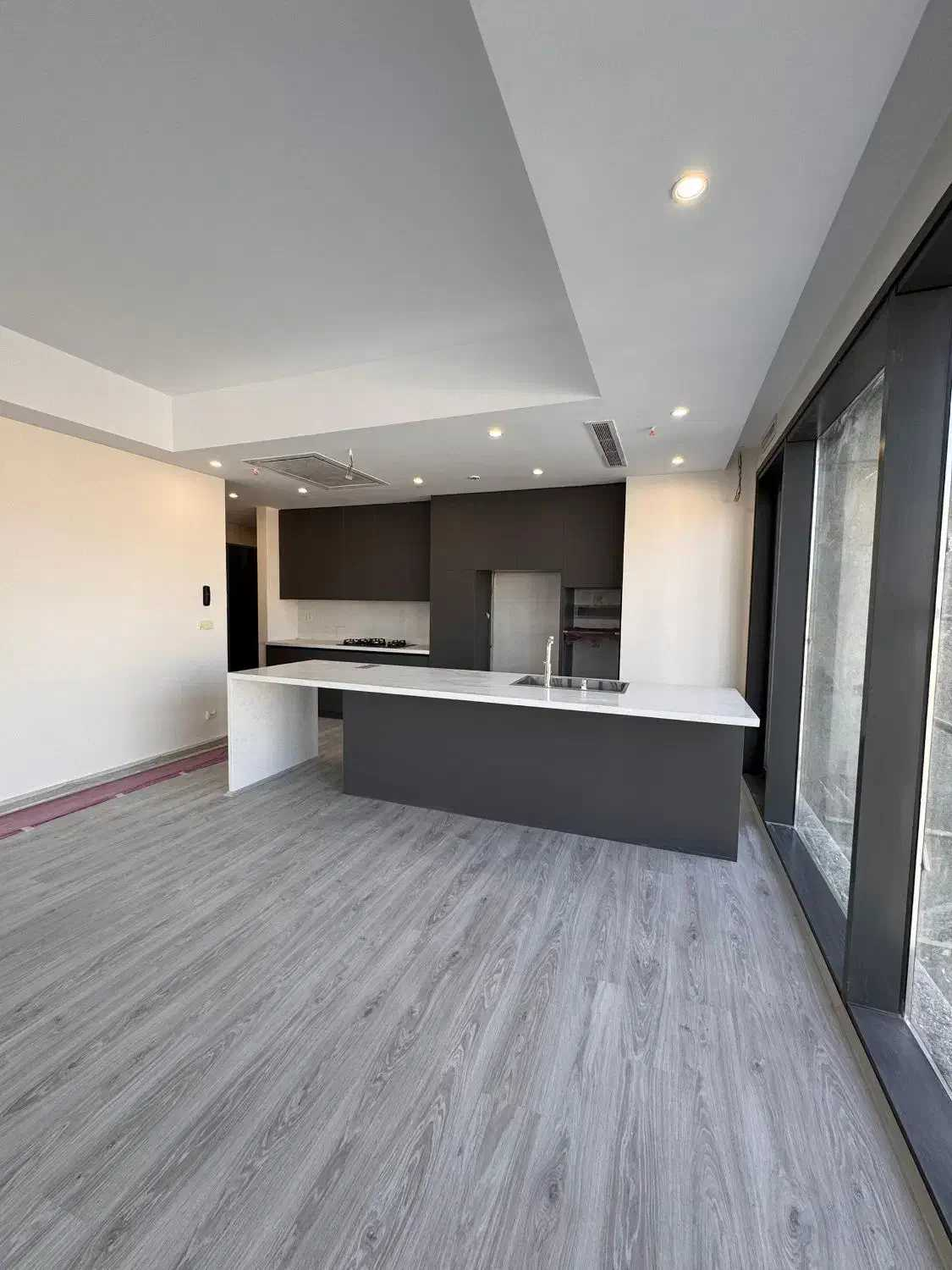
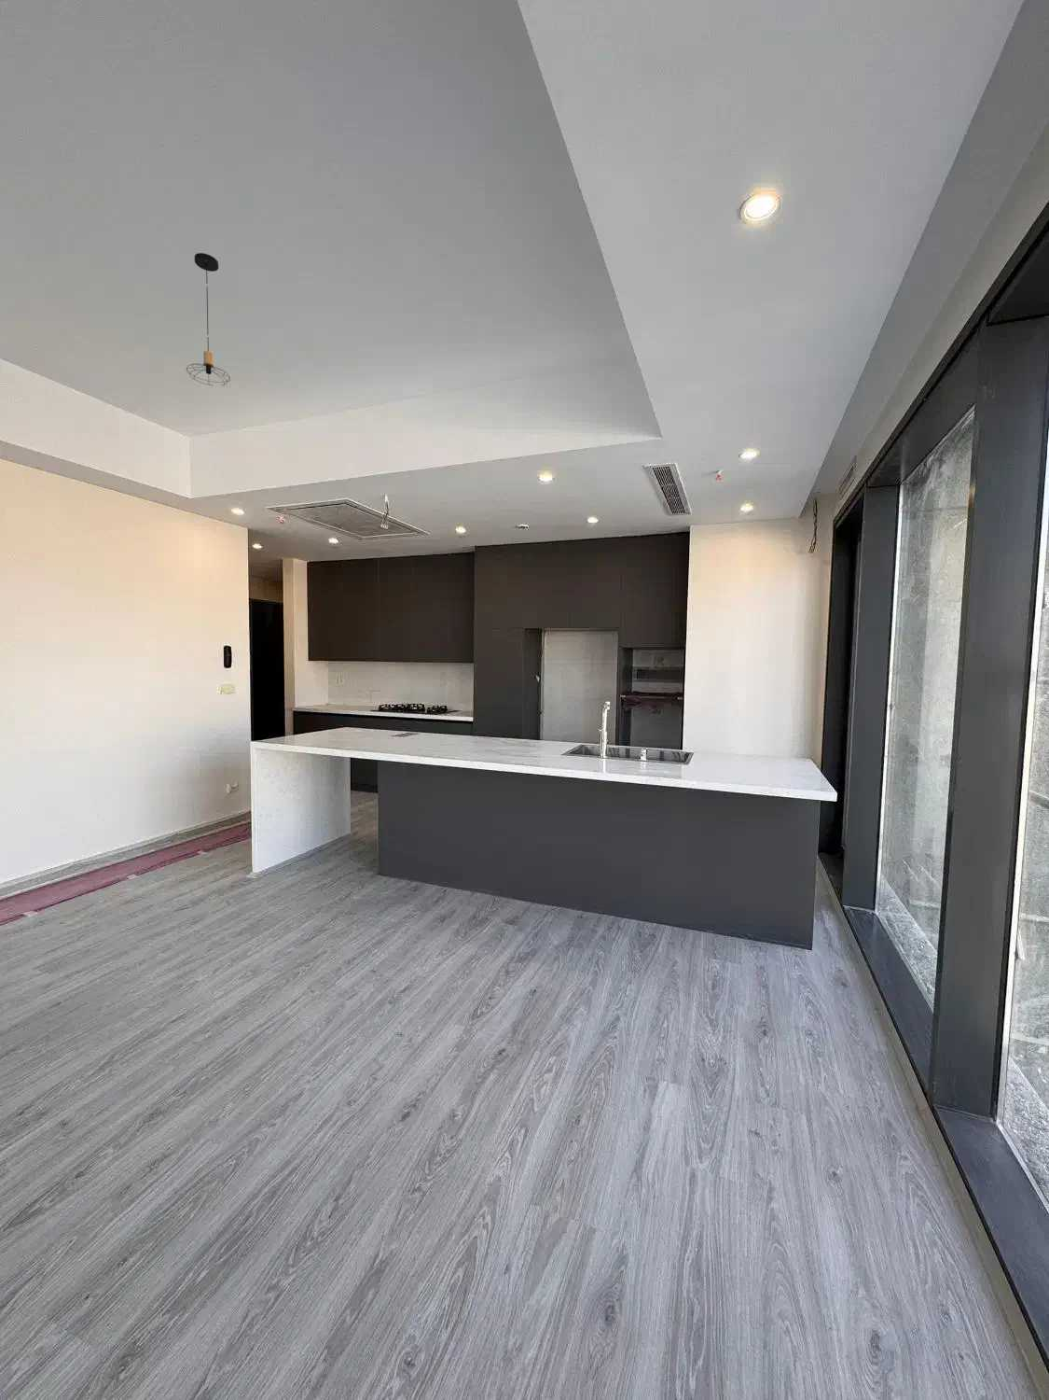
+ pendant light [185,252,231,387]
